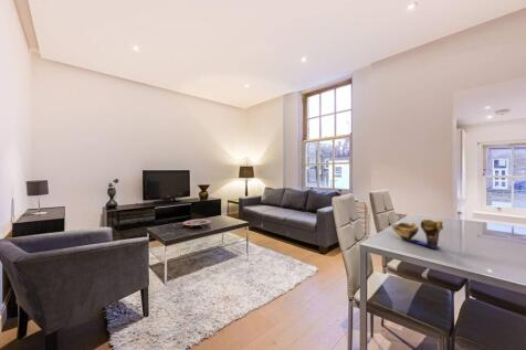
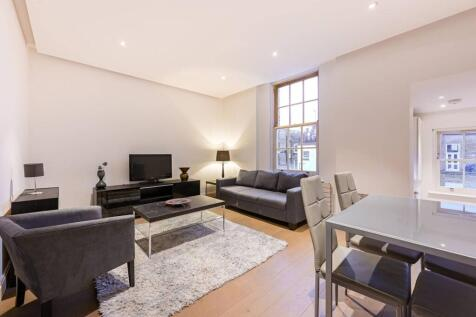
- decorative bowl [390,218,444,250]
